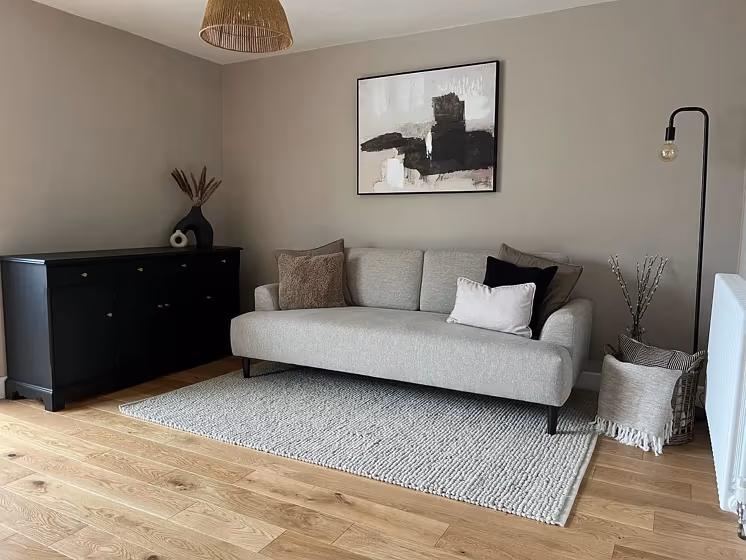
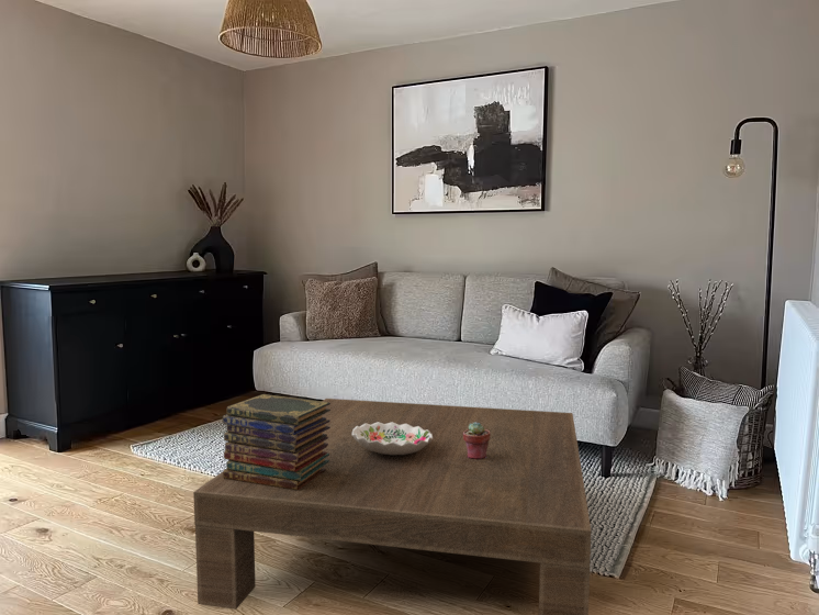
+ book stack [222,393,330,490]
+ coffee table [192,398,592,615]
+ decorative bowl [352,422,433,455]
+ potted succulent [463,422,491,459]
